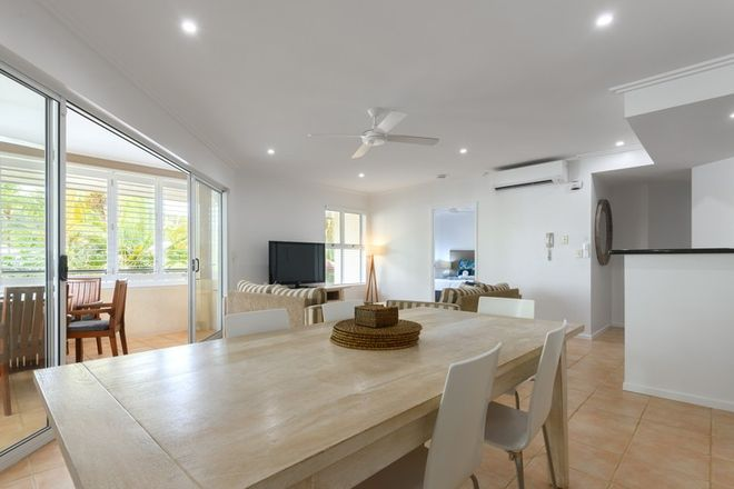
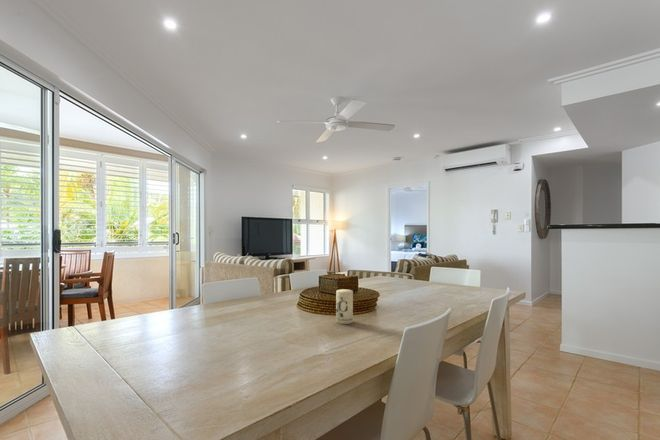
+ candle [335,288,354,325]
